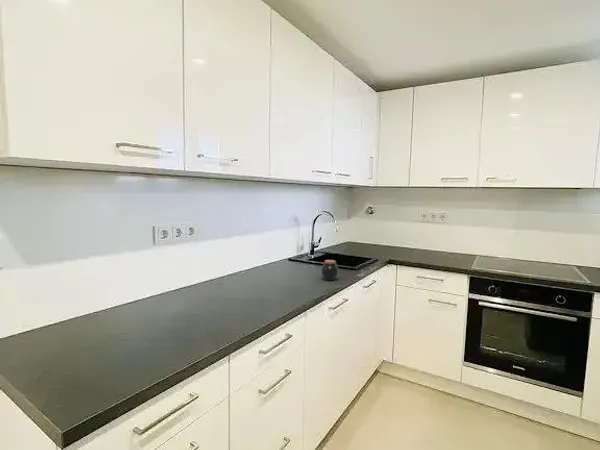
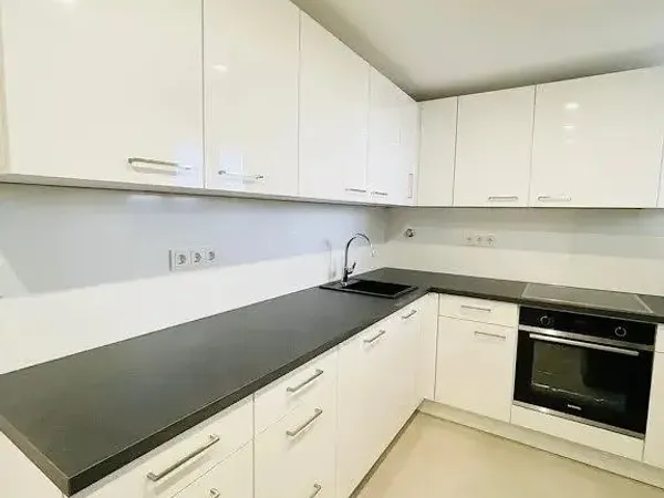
- jar [320,259,339,281]
